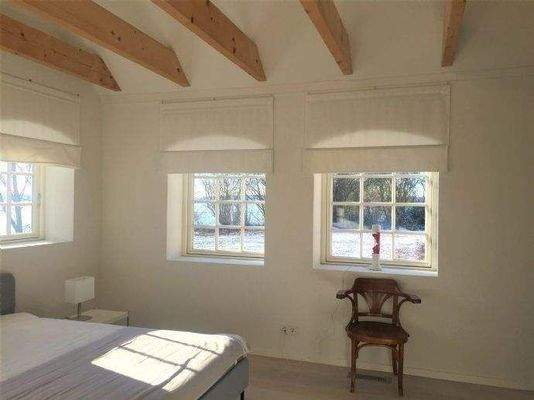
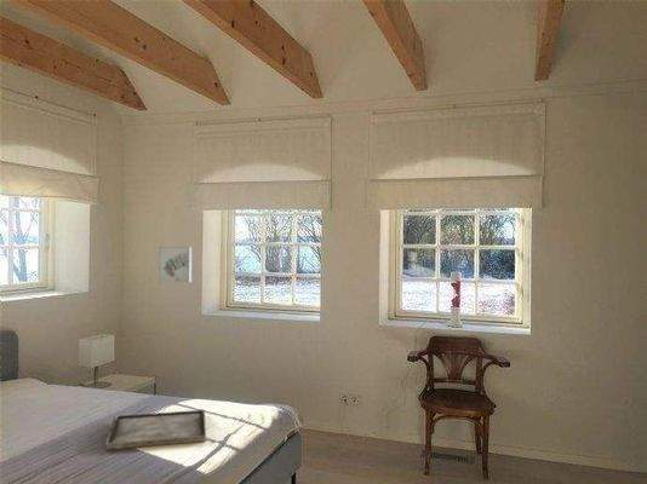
+ serving tray [105,408,207,451]
+ wall art [158,246,193,283]
